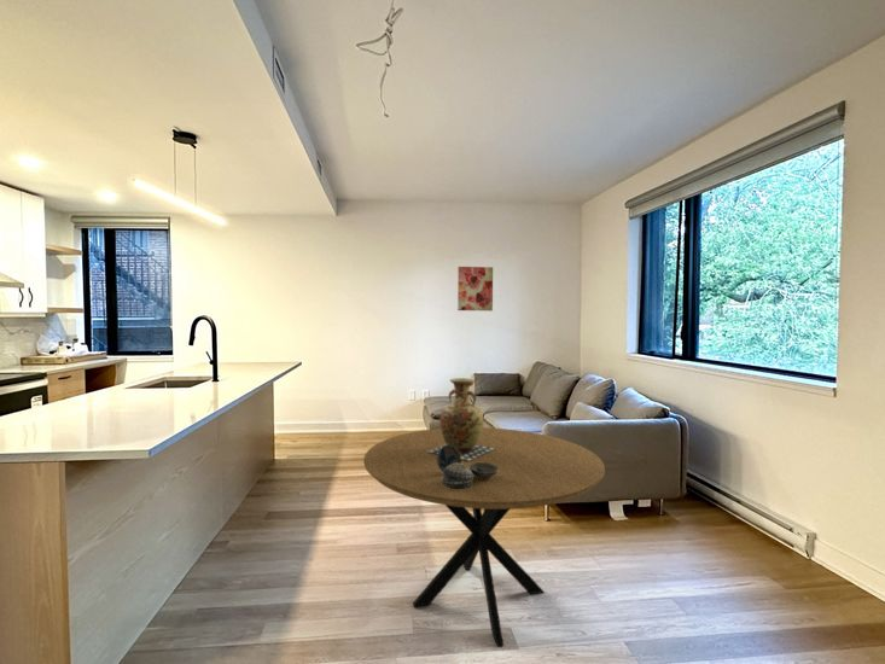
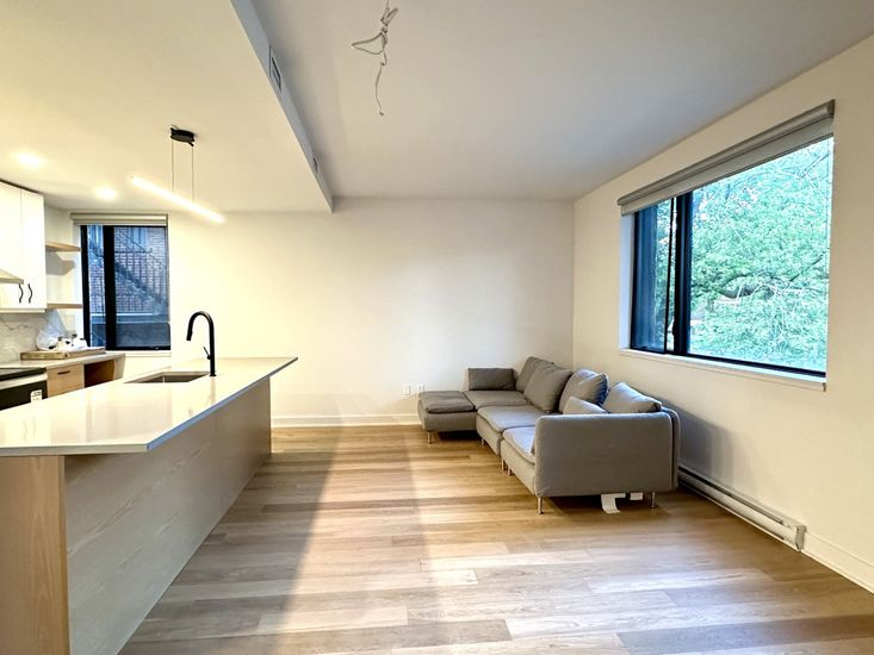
- decorative bowl [437,445,499,489]
- vase [429,377,495,461]
- wall art [456,266,494,311]
- dining table [362,426,606,647]
